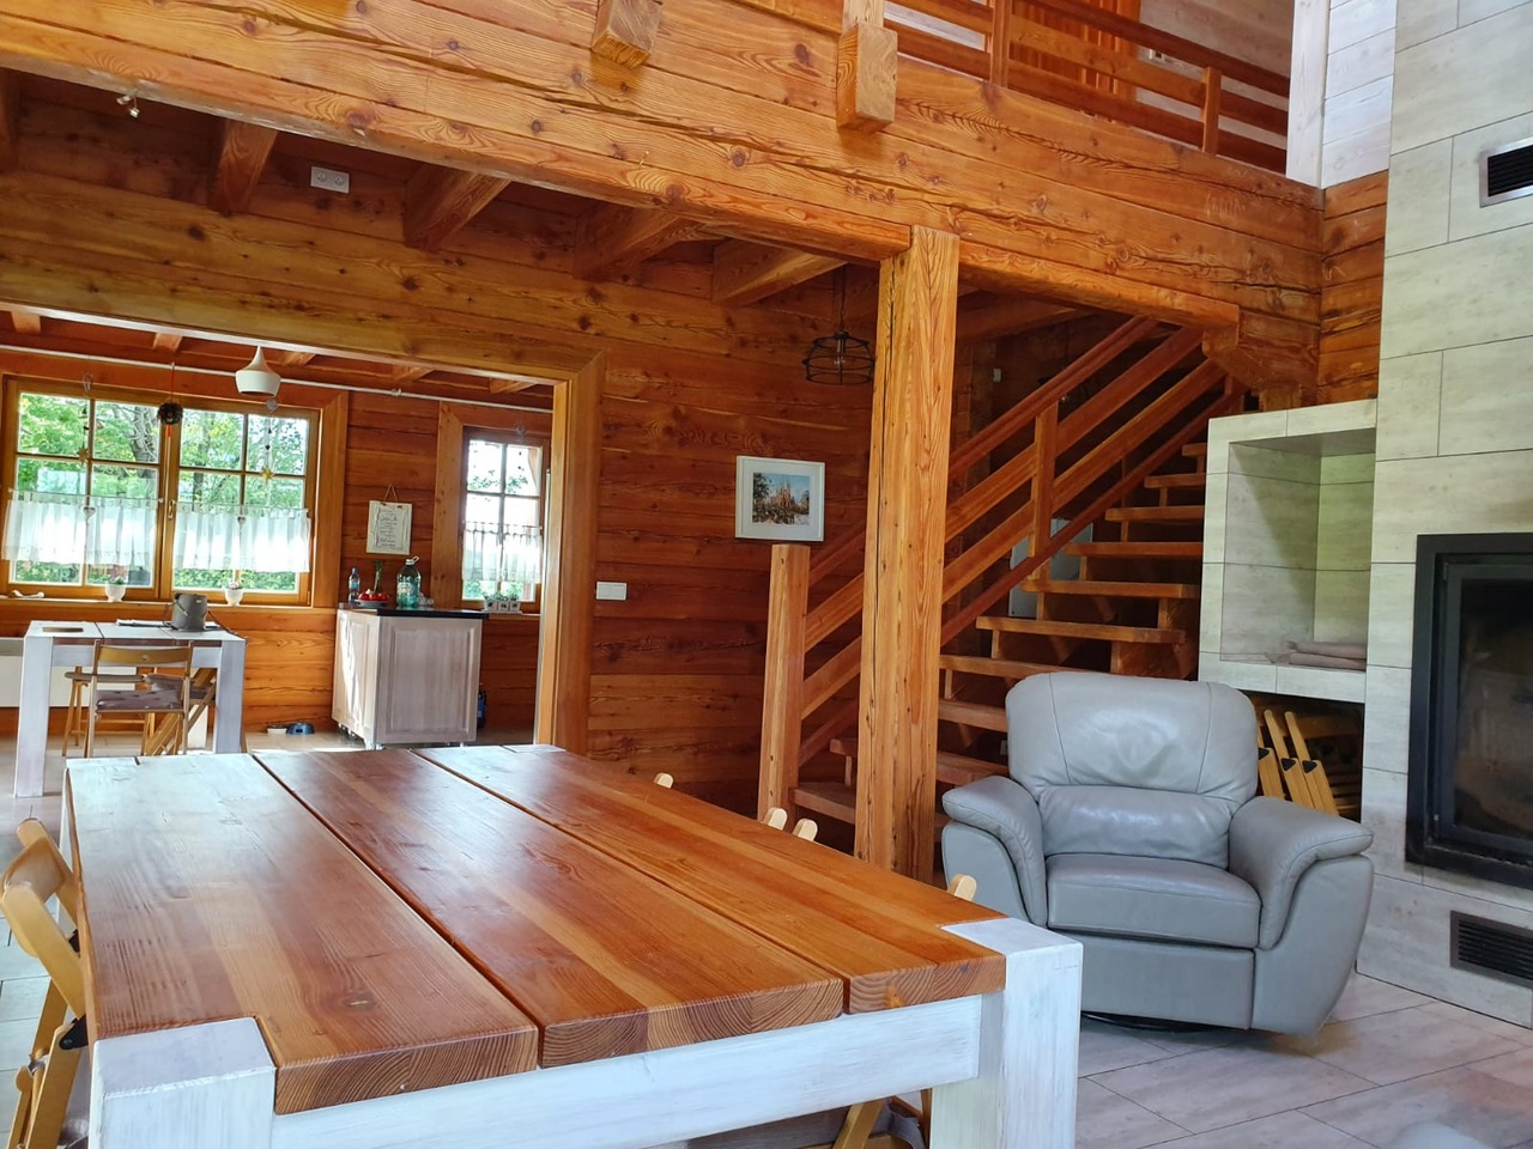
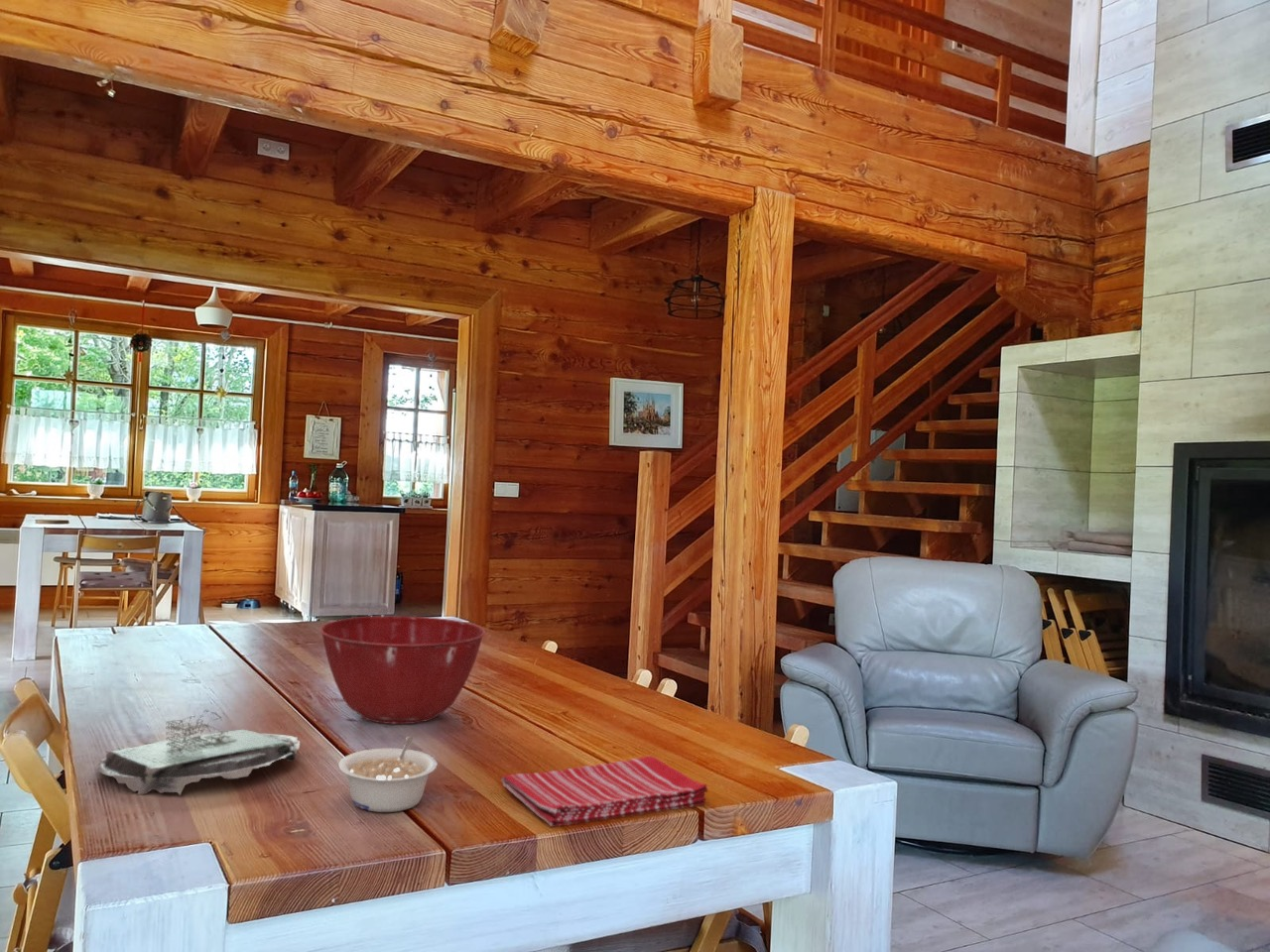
+ dish towel [501,755,708,828]
+ plate [97,709,301,796]
+ legume [337,735,439,813]
+ mixing bowl [318,615,486,725]
